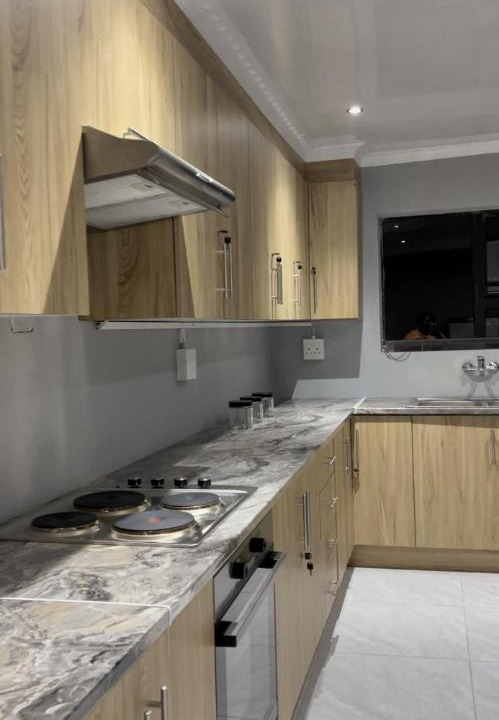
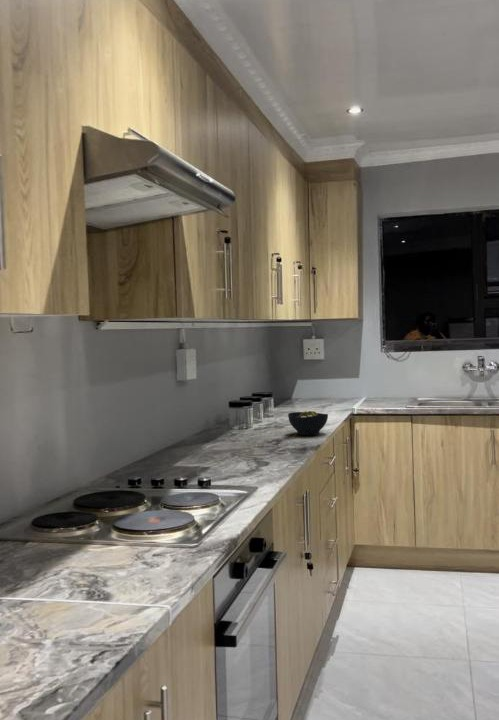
+ bowl [287,410,329,436]
